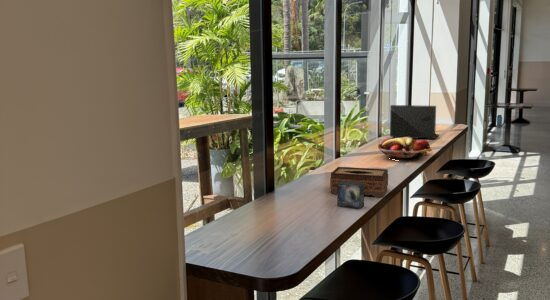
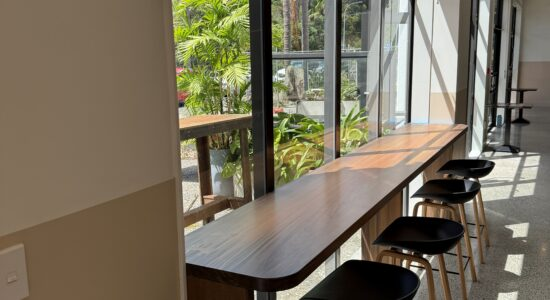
- fruit basket [377,137,433,161]
- small box [336,180,365,210]
- laptop [389,104,440,141]
- tissue box [329,166,389,198]
